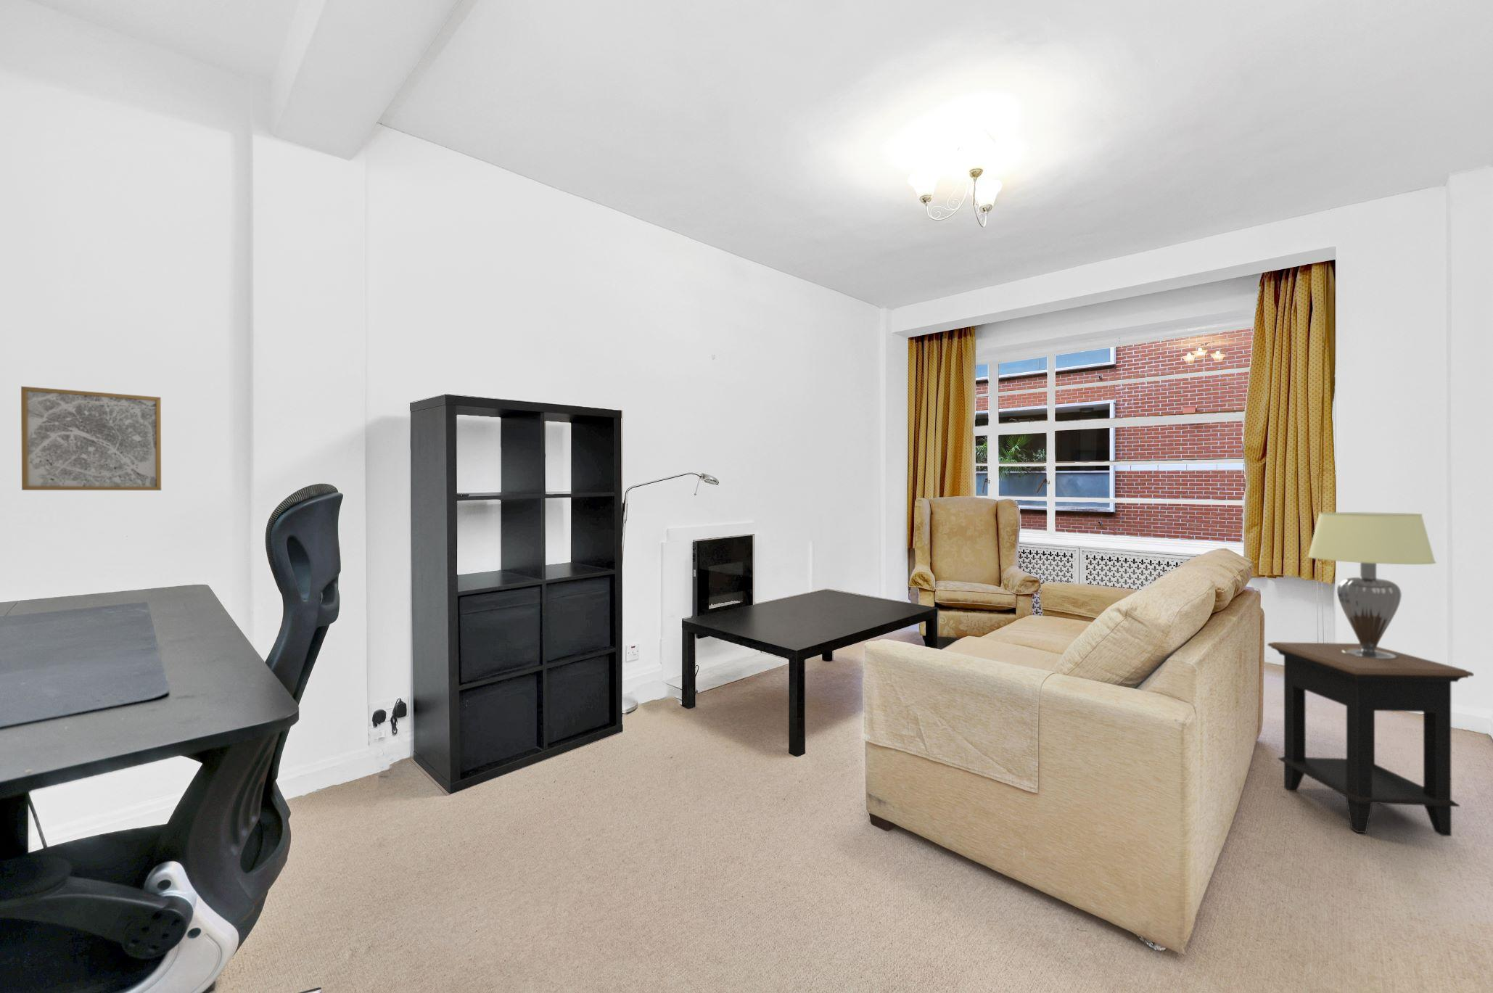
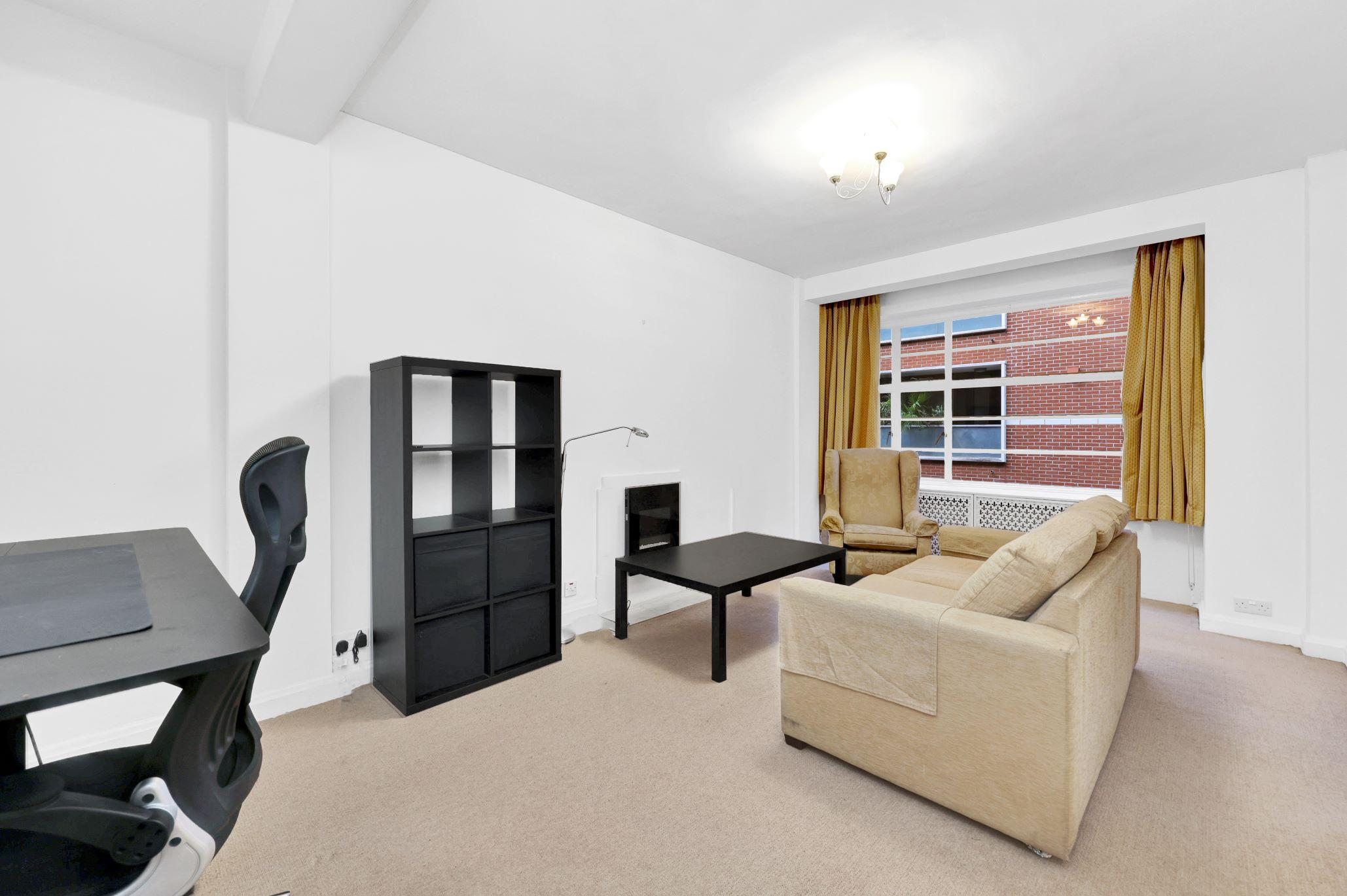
- lampshade [1307,511,1436,659]
- side table [1267,642,1475,837]
- wall art [20,386,162,491]
